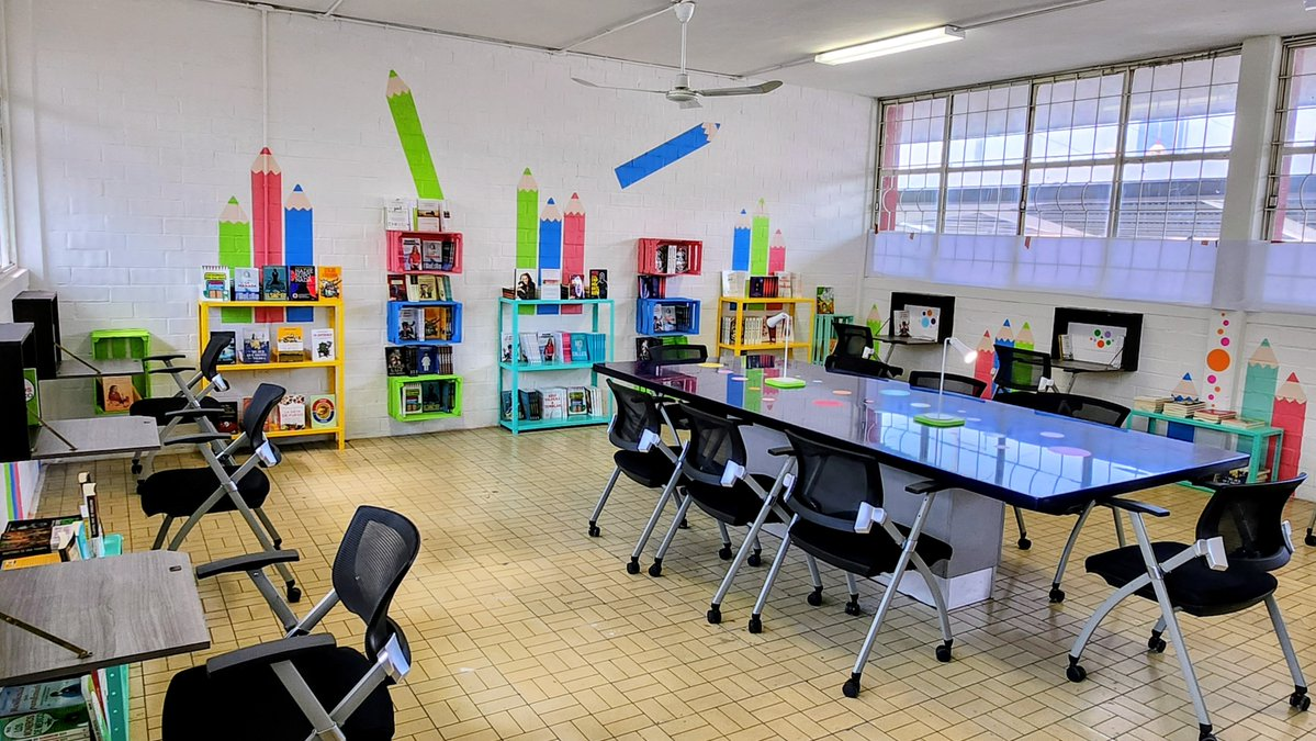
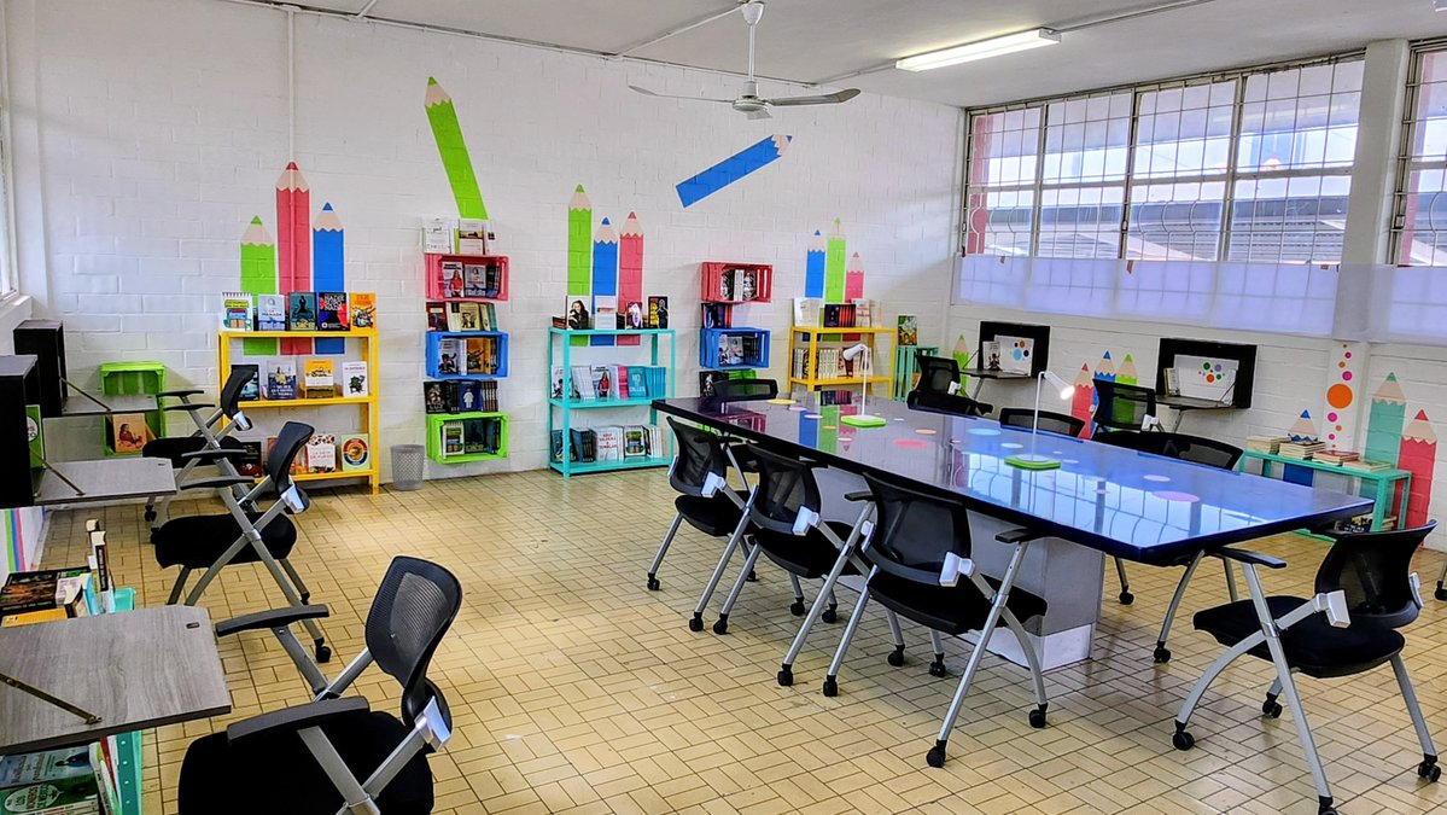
+ wastebasket [389,443,426,491]
